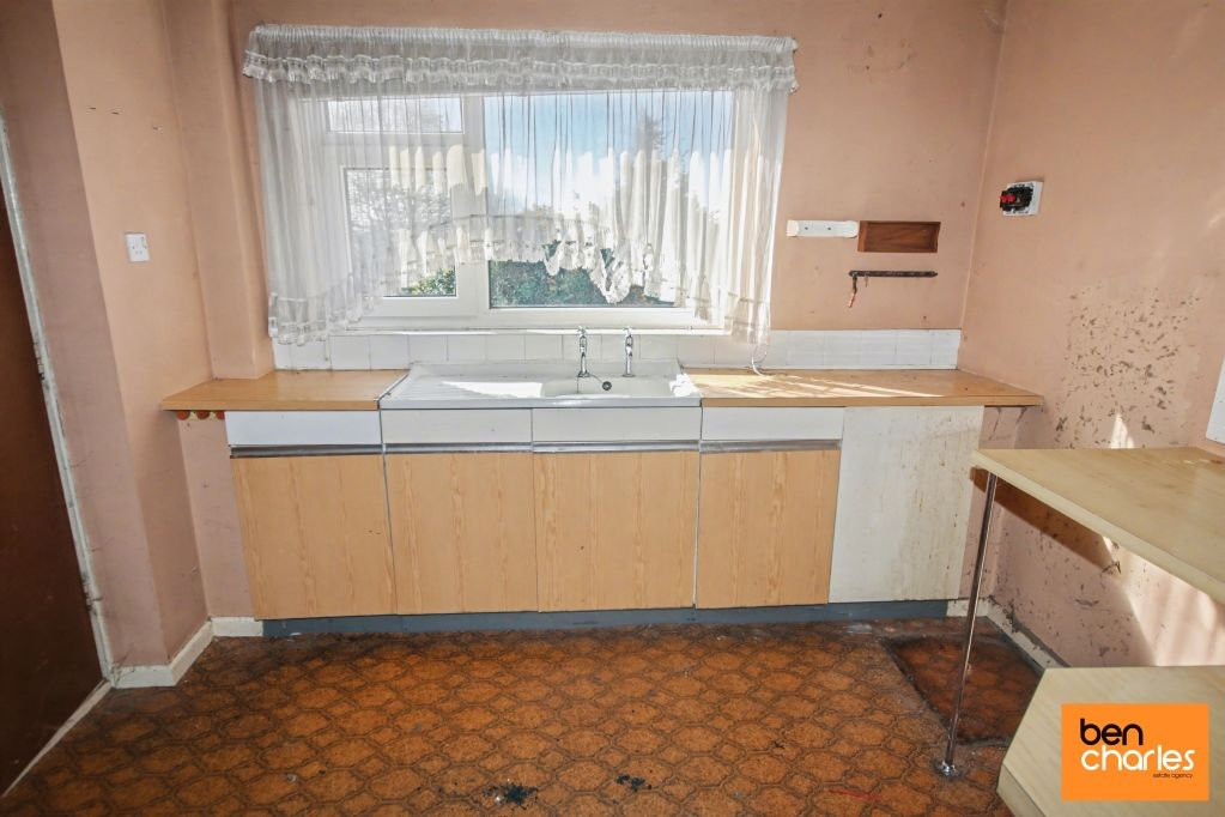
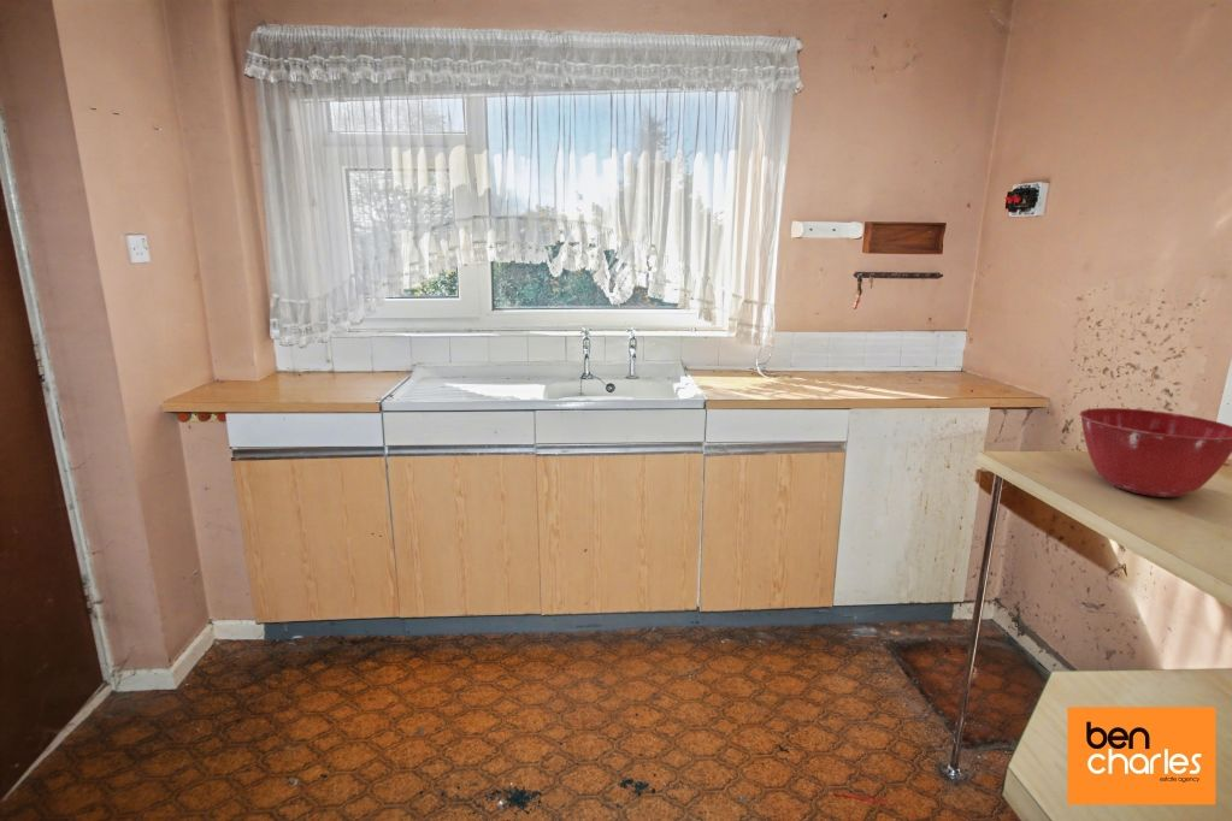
+ mixing bowl [1079,407,1232,498]
